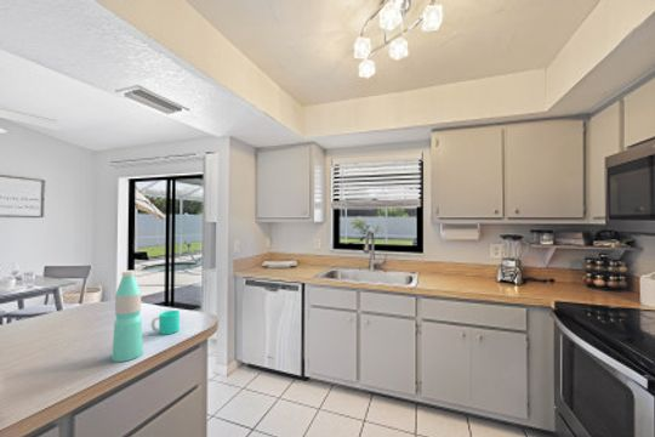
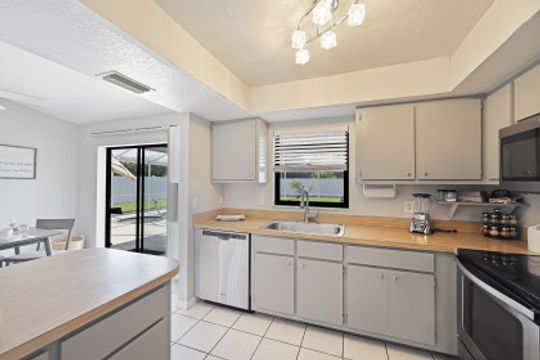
- water bottle [112,269,144,363]
- cup [150,310,181,335]
